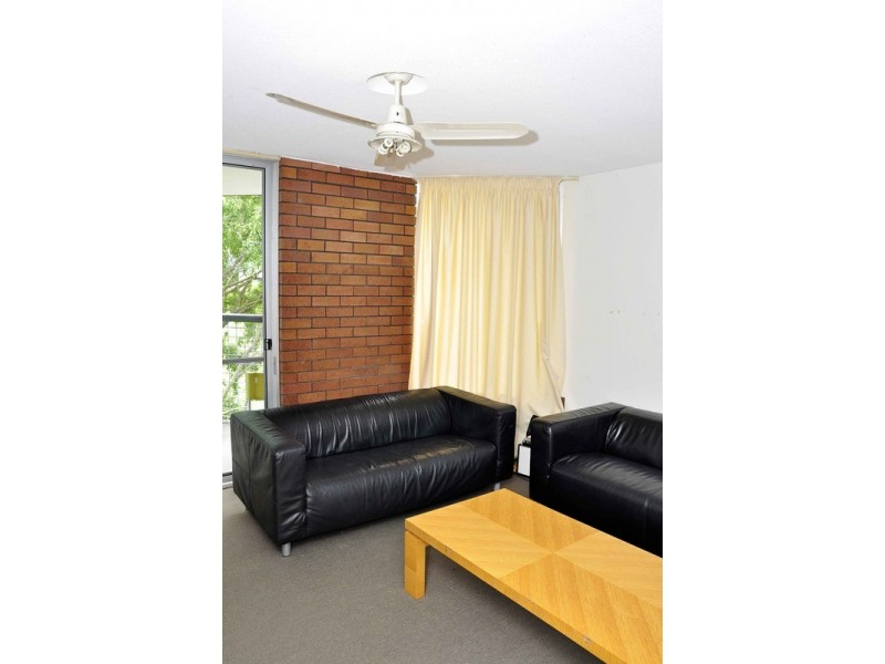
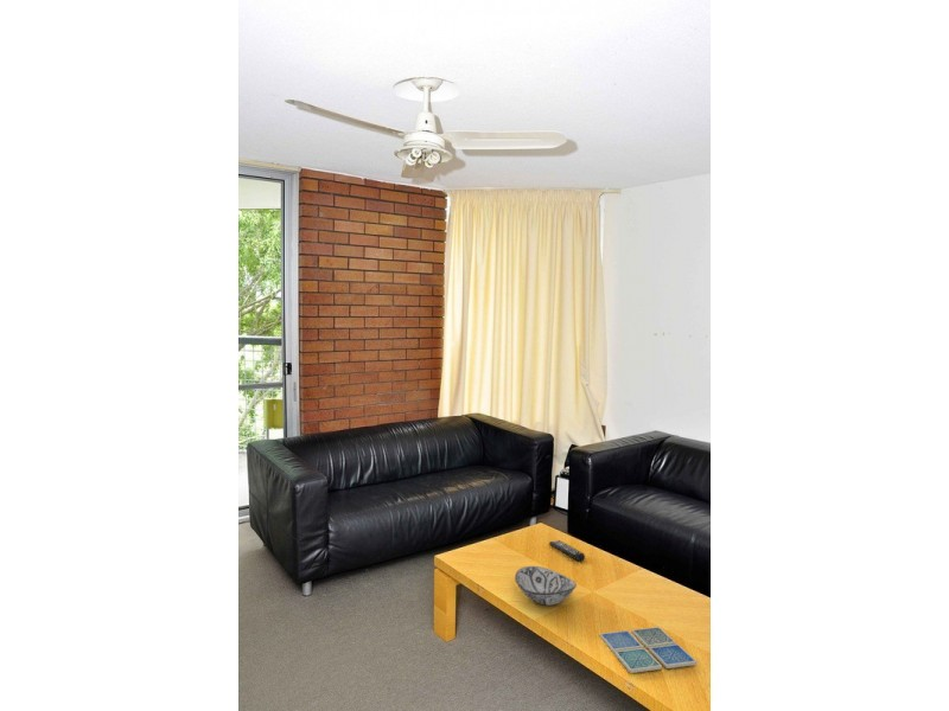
+ decorative bowl [514,565,578,607]
+ drink coaster [598,626,699,674]
+ remote control [548,539,586,562]
